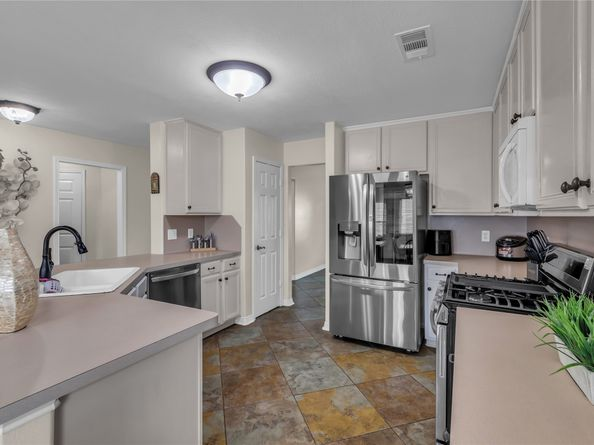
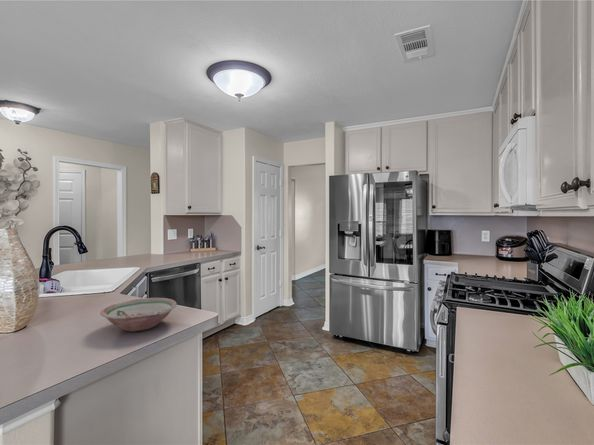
+ bowl [99,297,178,333]
